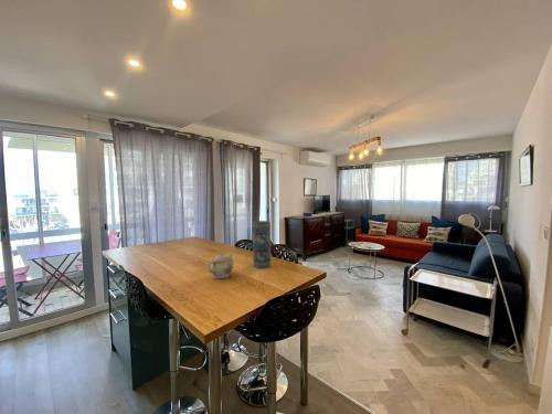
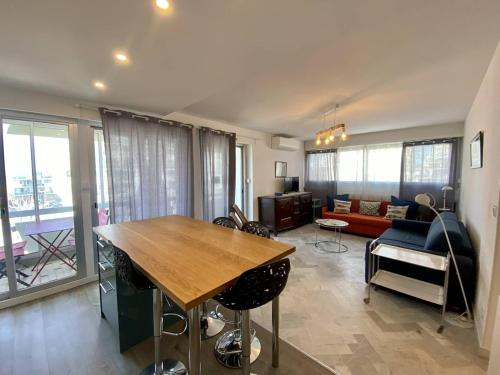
- teapot [206,253,235,279]
- vase [252,220,272,269]
